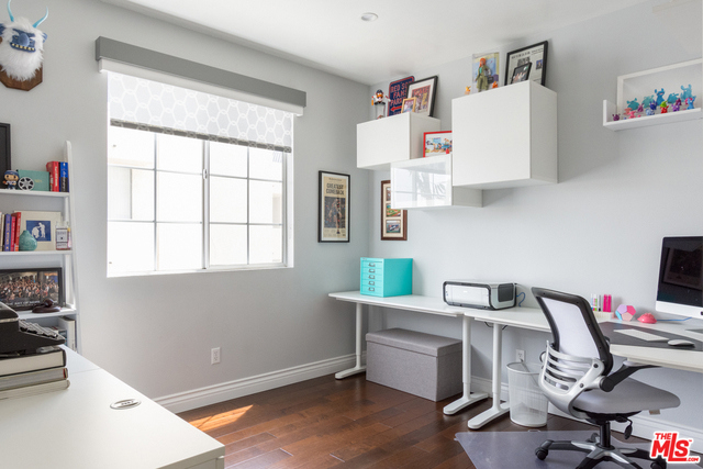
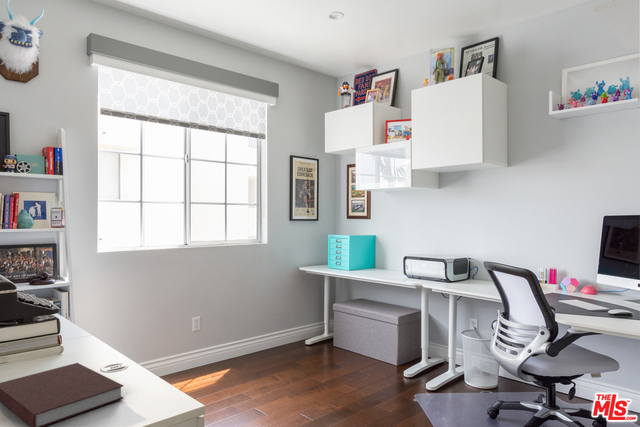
+ notebook [0,362,124,427]
